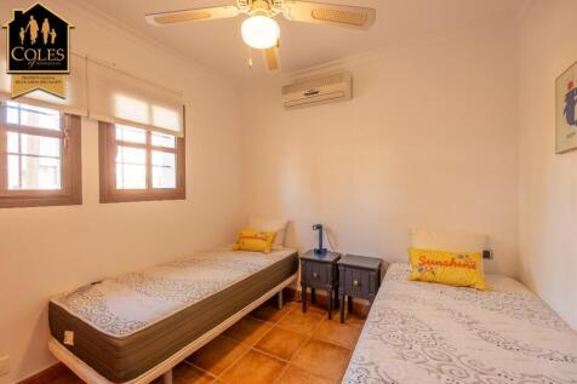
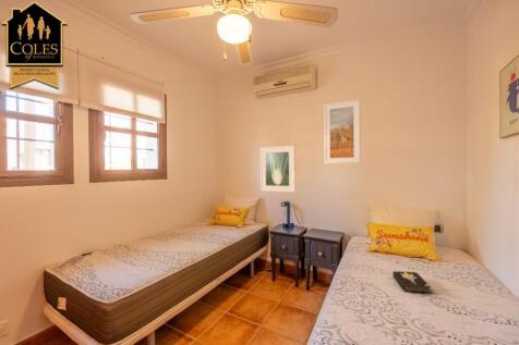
+ hardback book [391,270,432,295]
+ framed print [323,98,362,165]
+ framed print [260,145,297,194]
